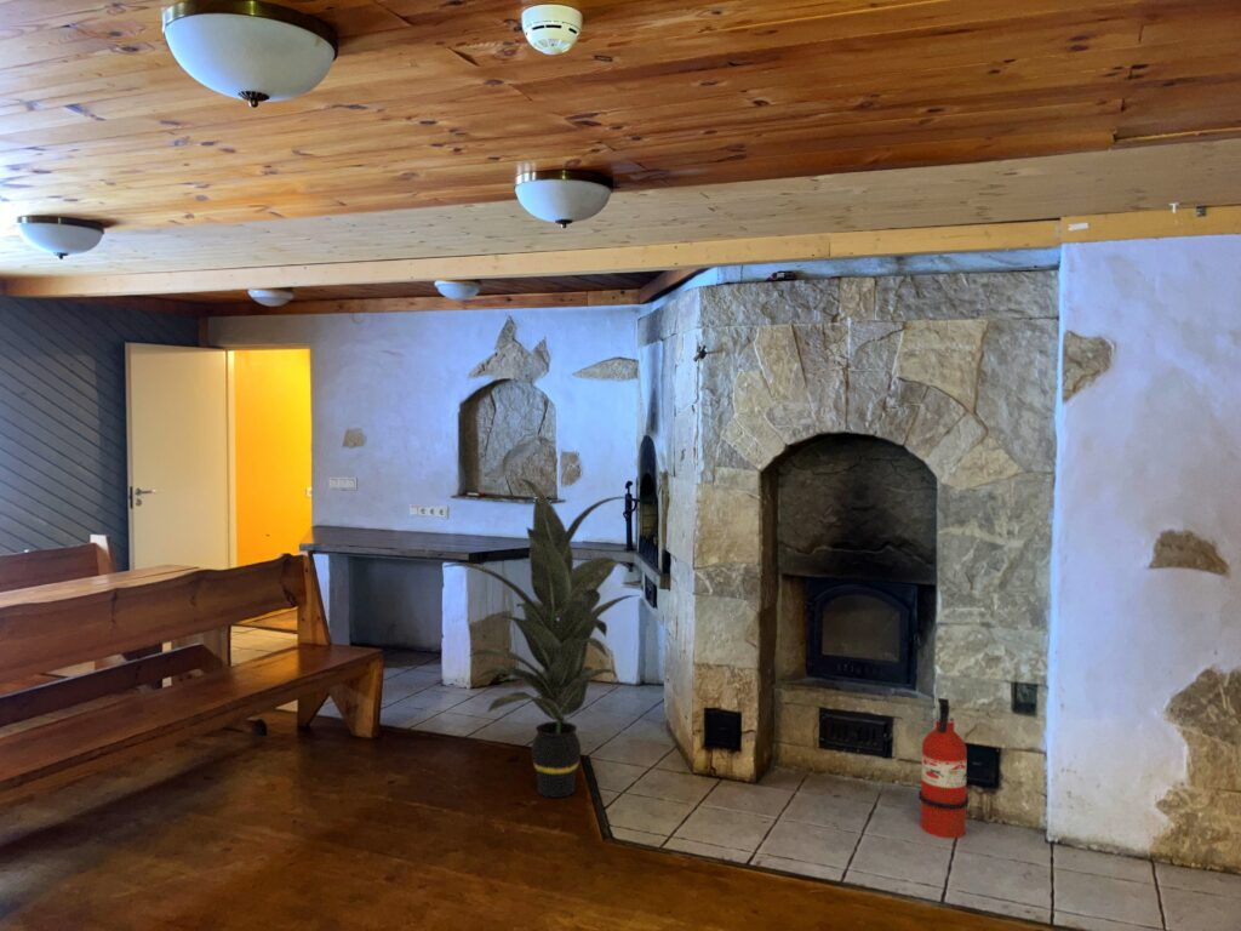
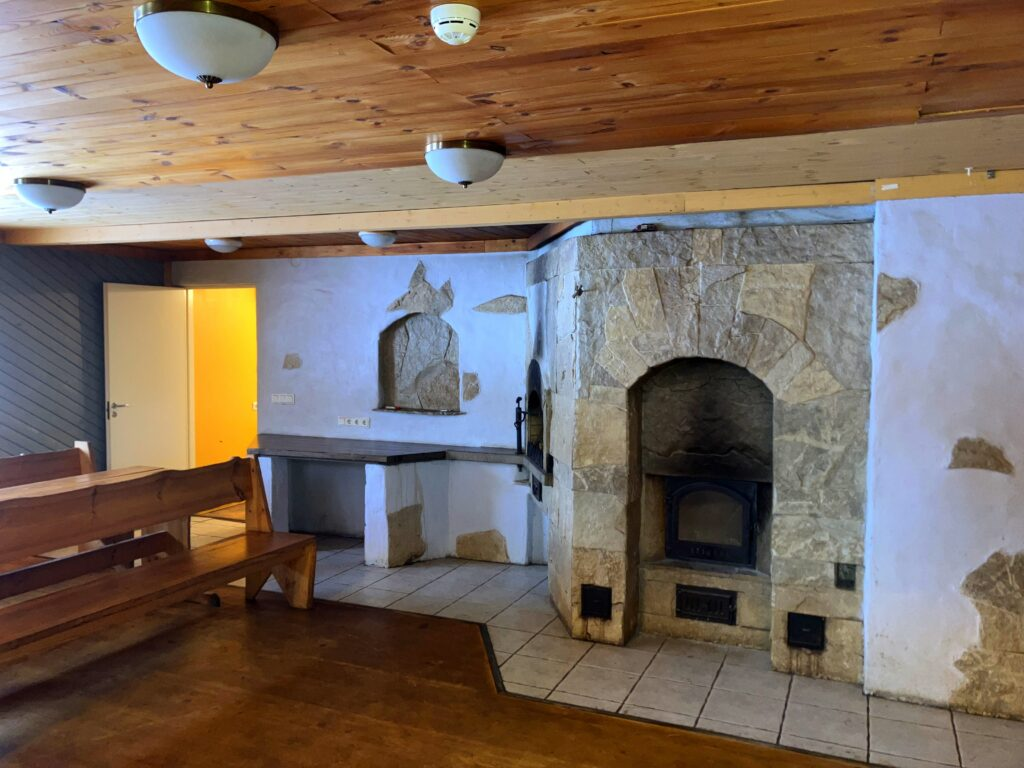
- indoor plant [441,478,641,799]
- fire extinguisher [917,697,971,840]
